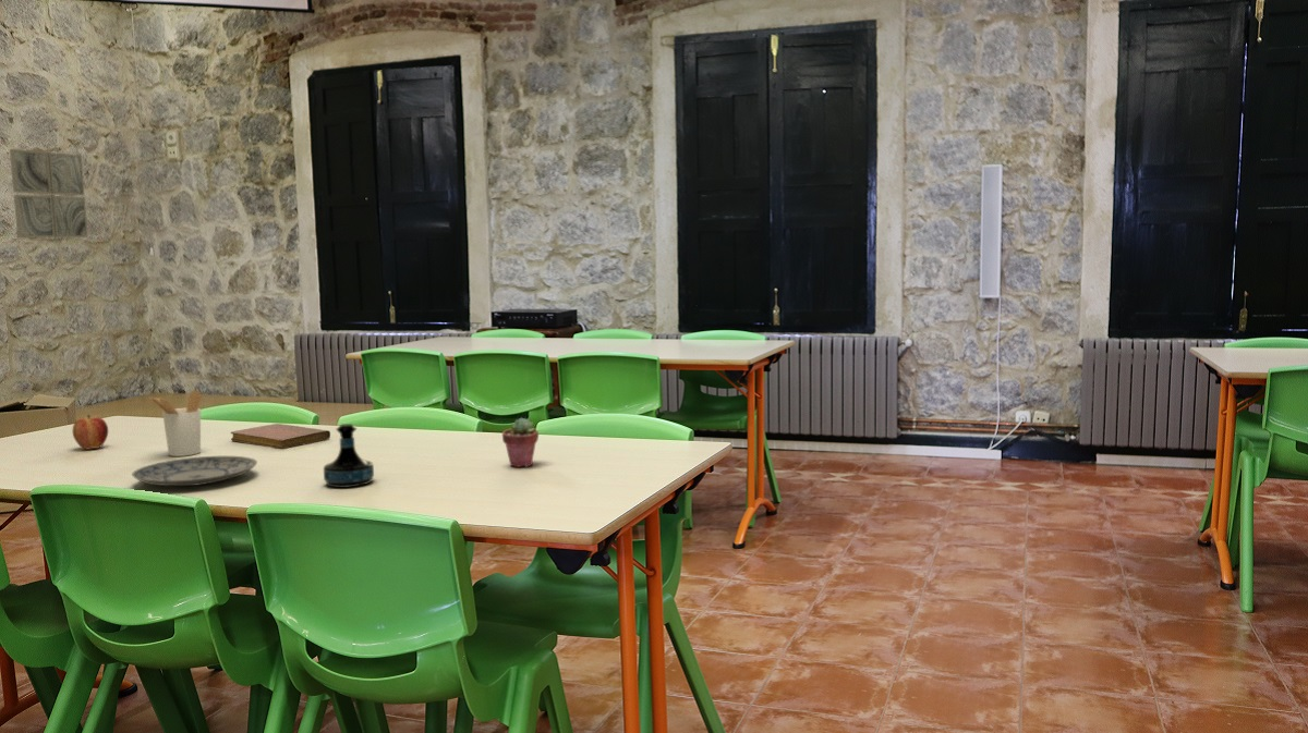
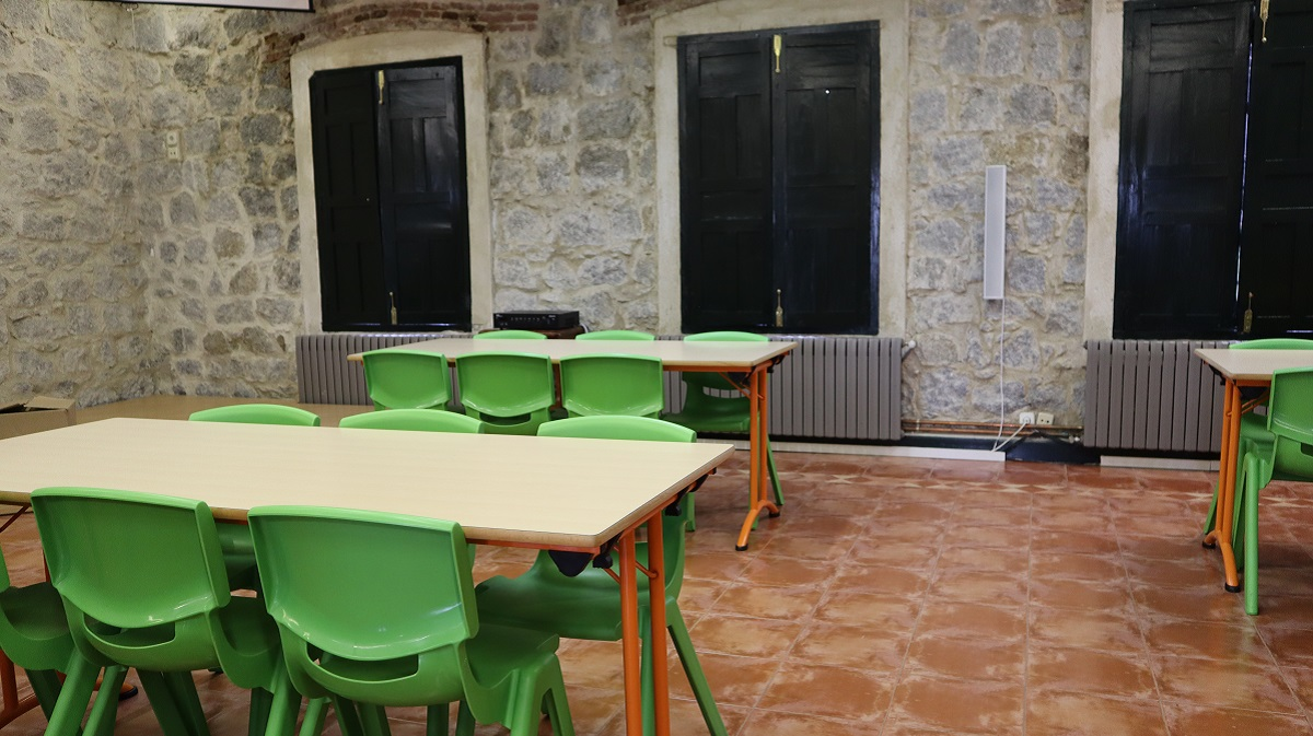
- plate [131,455,258,487]
- apple [72,414,109,451]
- wall art [9,148,89,239]
- tequila bottle [323,423,375,489]
- utensil holder [148,390,203,457]
- potted succulent [501,417,540,468]
- notebook [230,423,331,450]
